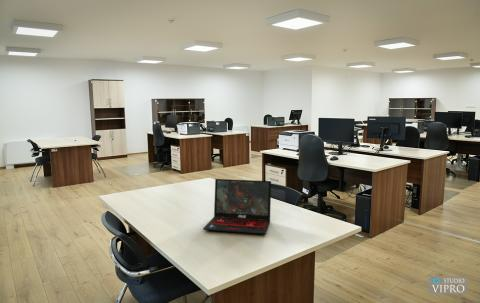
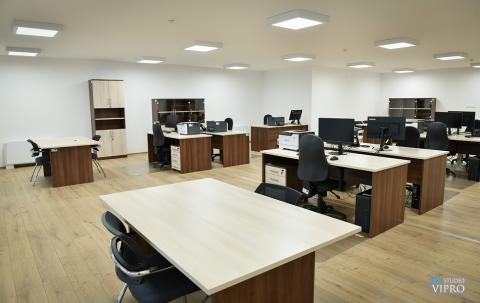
- laptop [202,178,272,236]
